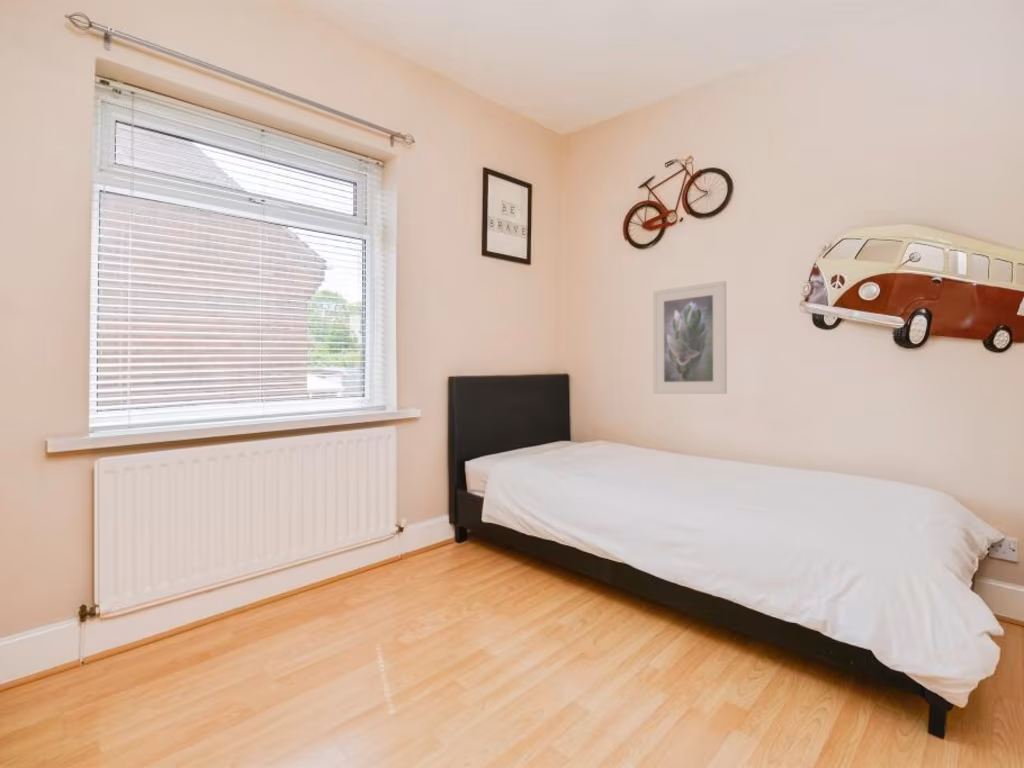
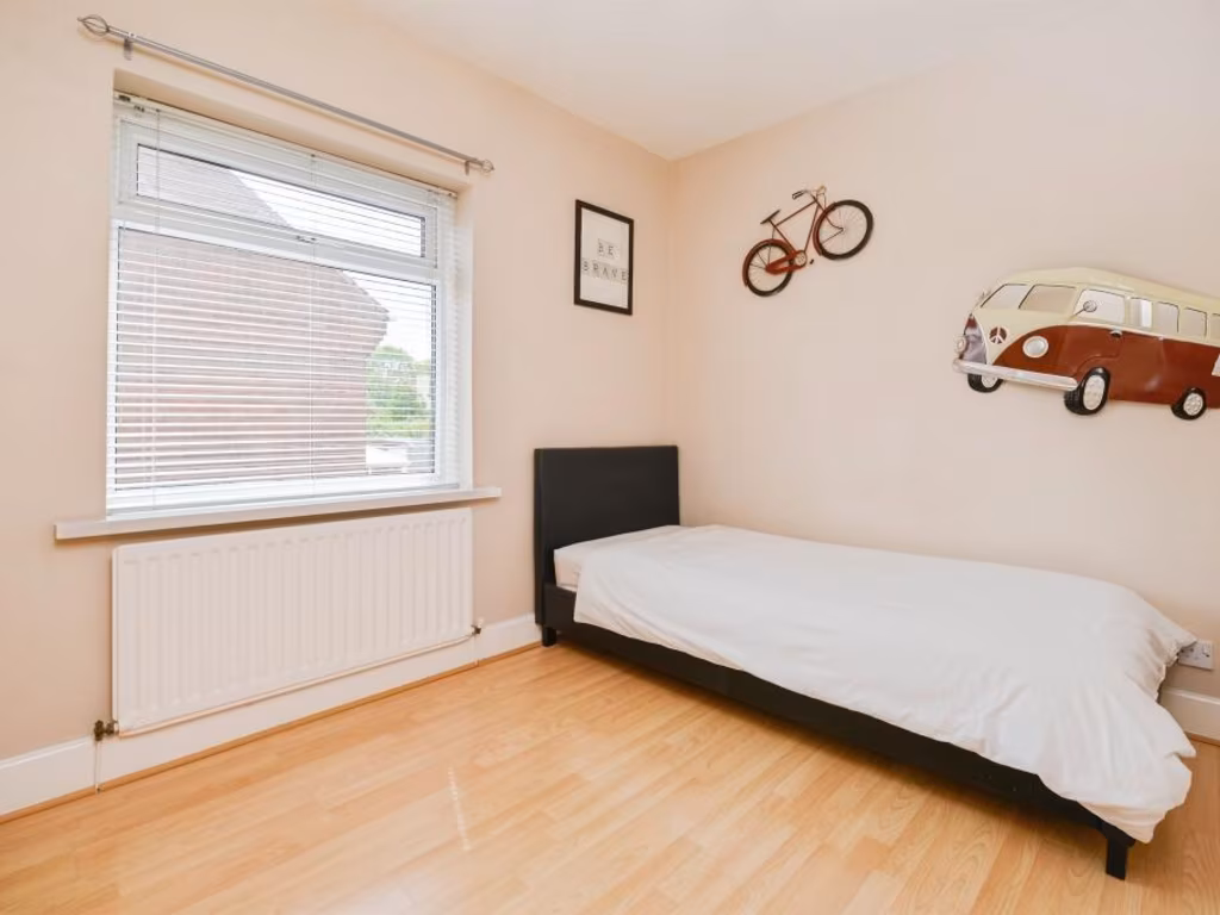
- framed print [652,280,728,395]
